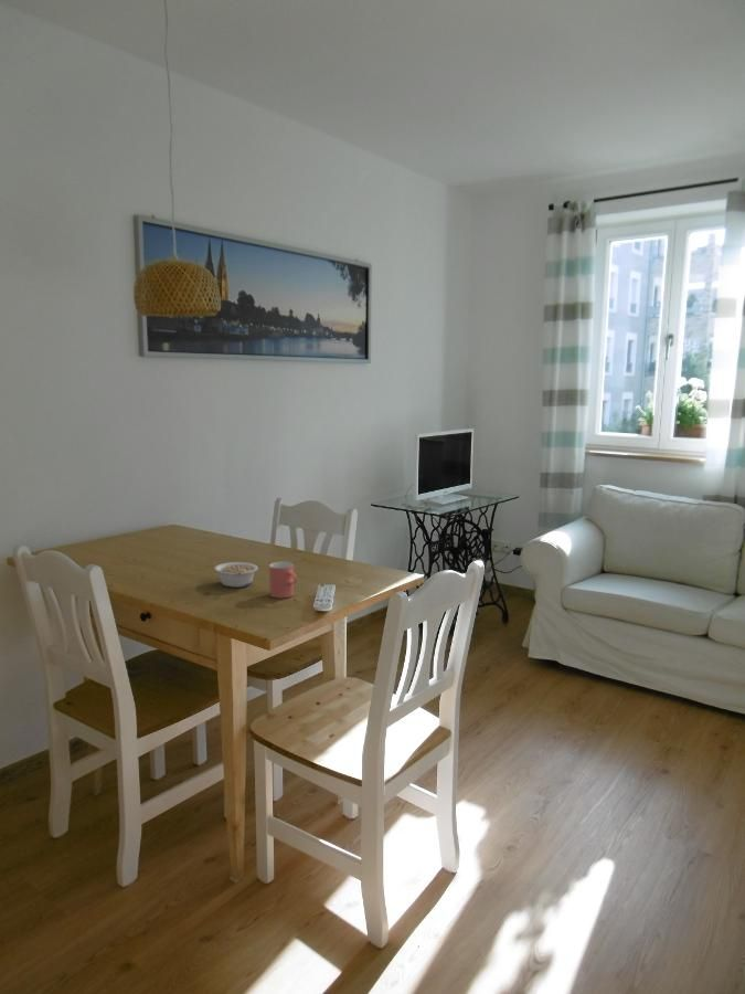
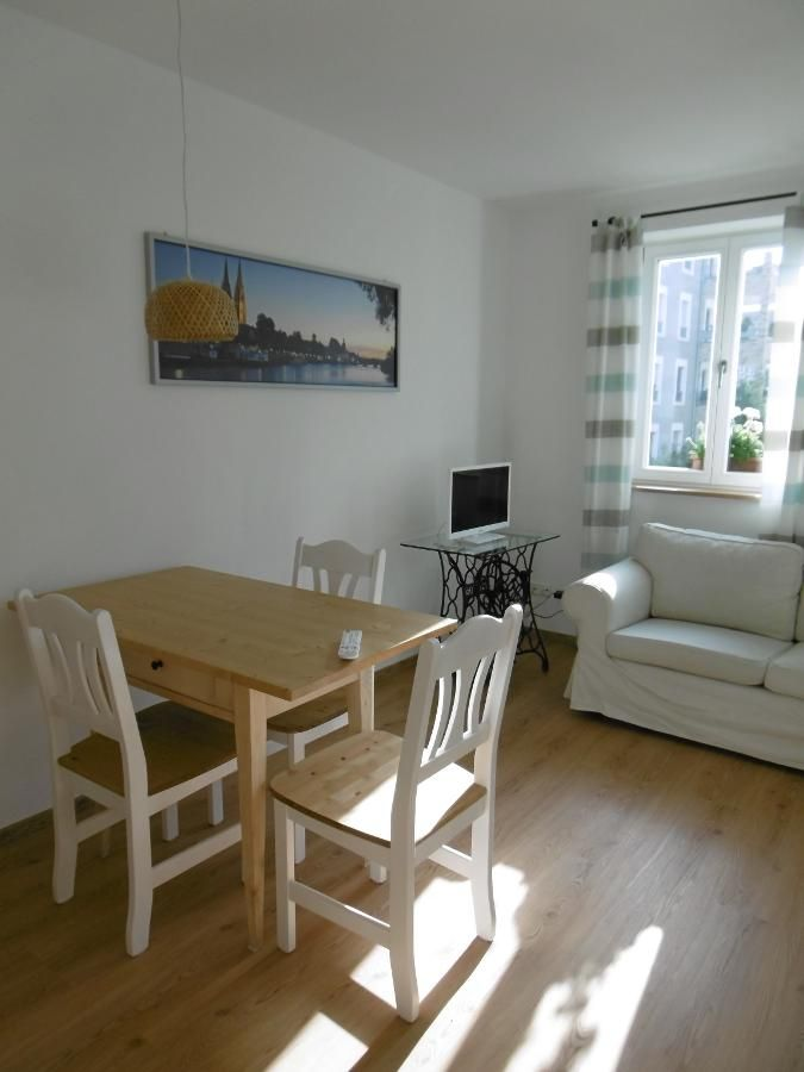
- legume [213,561,259,589]
- cup [268,561,298,600]
